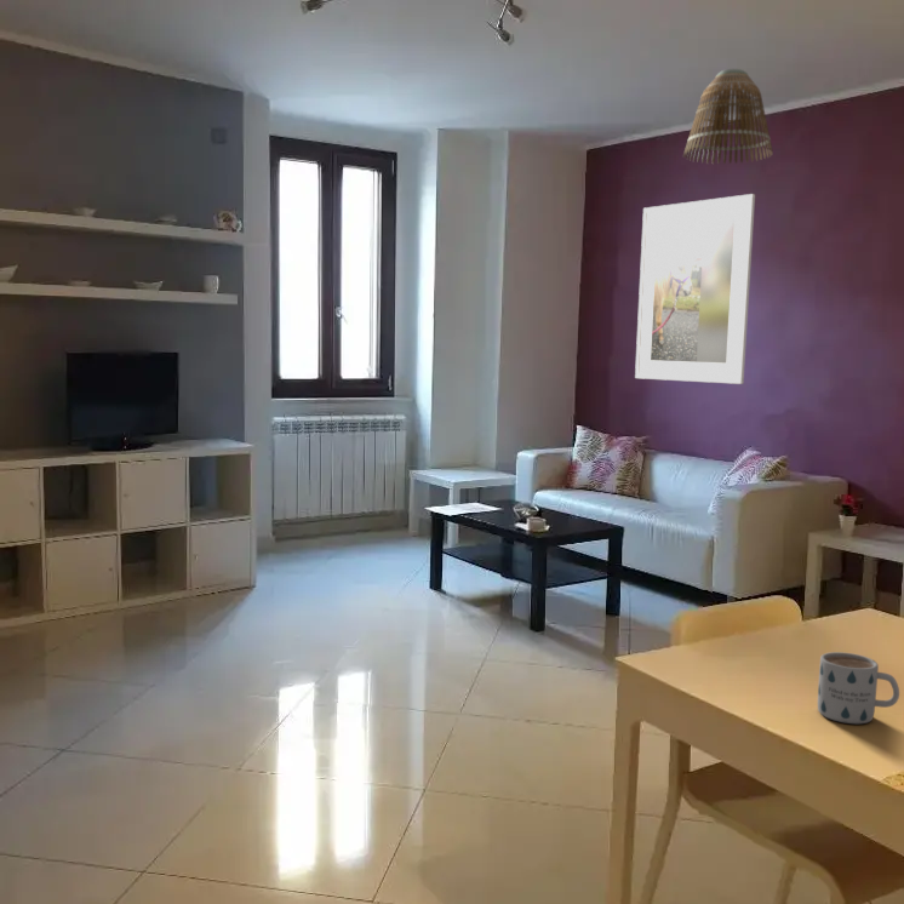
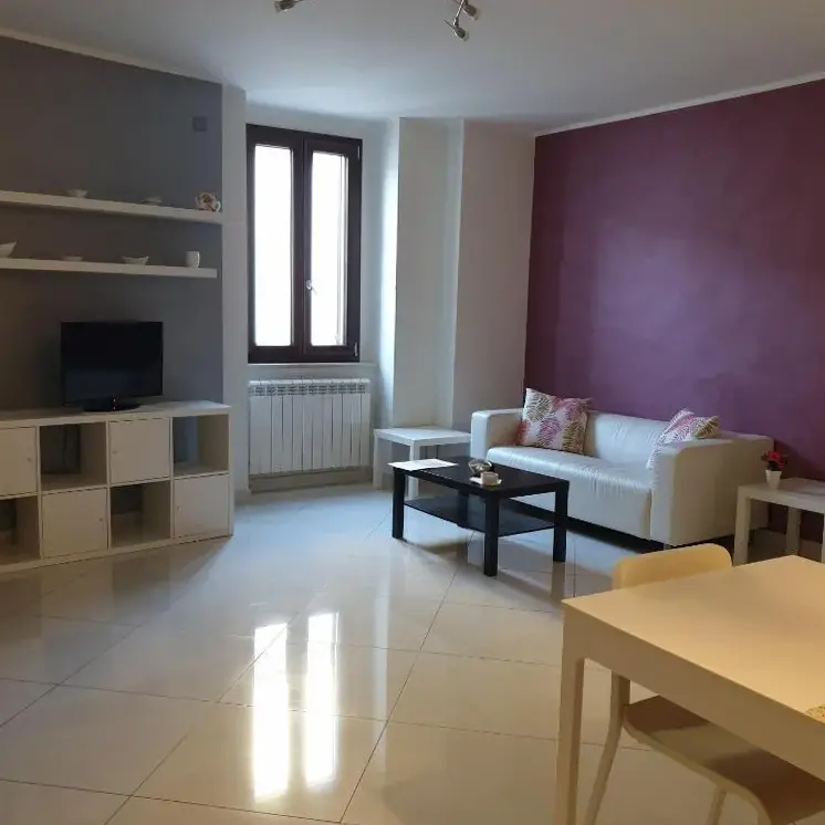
- lamp shade [682,68,774,165]
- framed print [634,193,756,385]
- mug [817,651,900,725]
